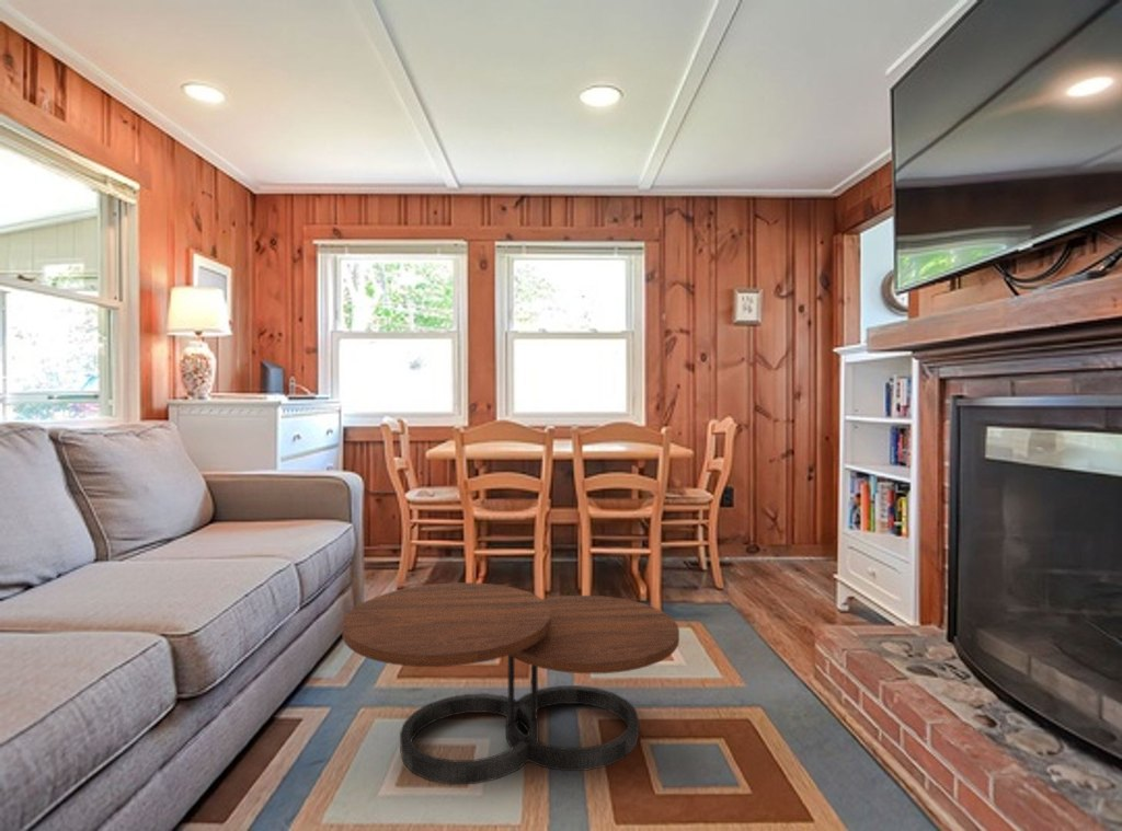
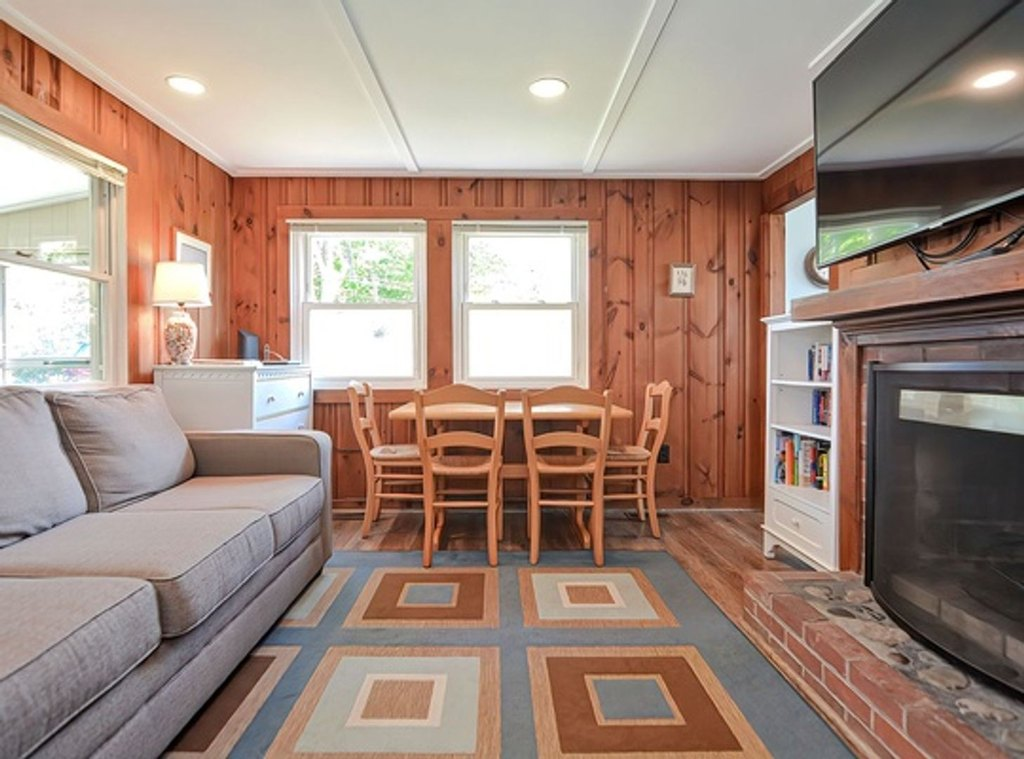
- coffee table [342,581,680,785]
